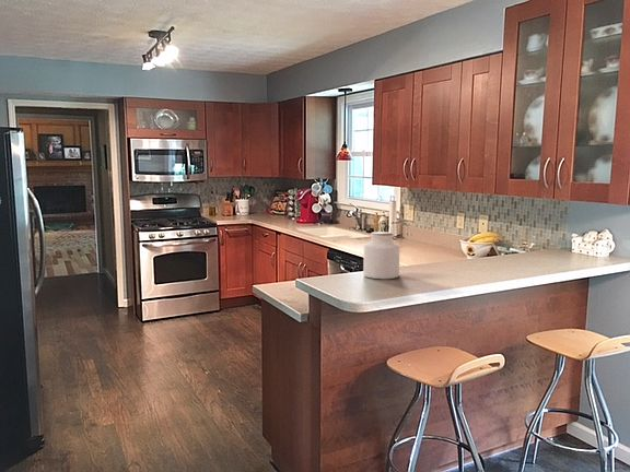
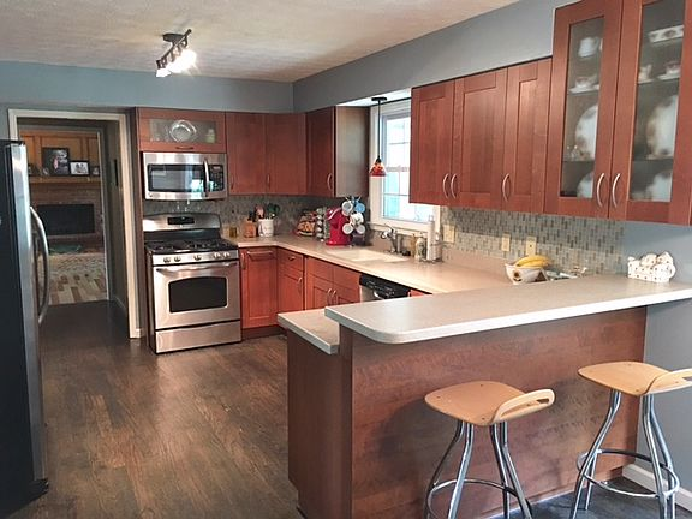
- jar [362,231,400,280]
